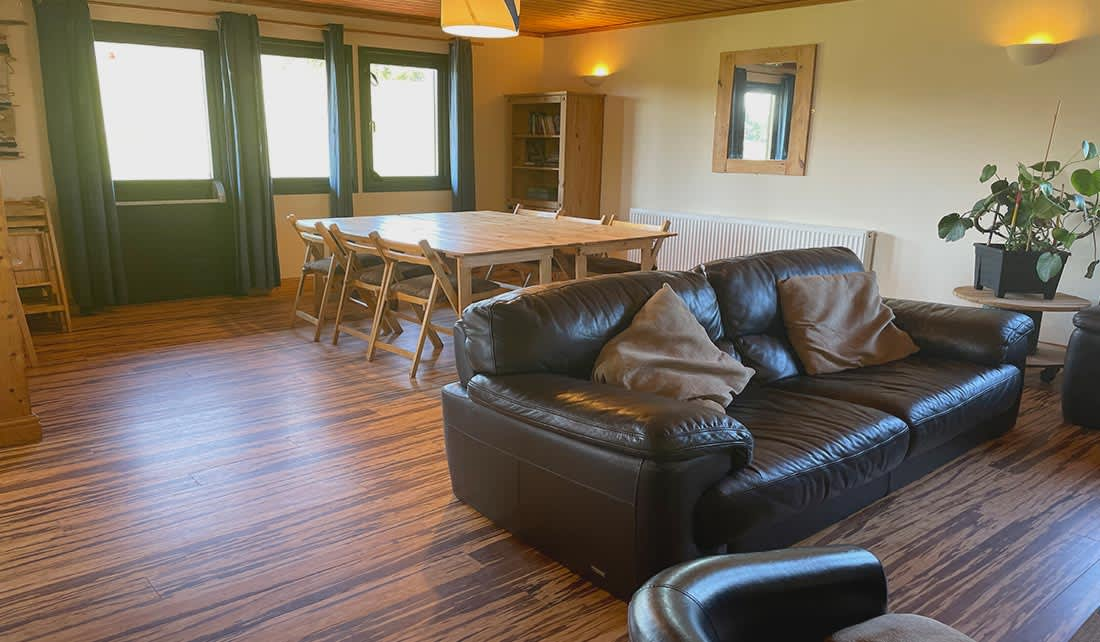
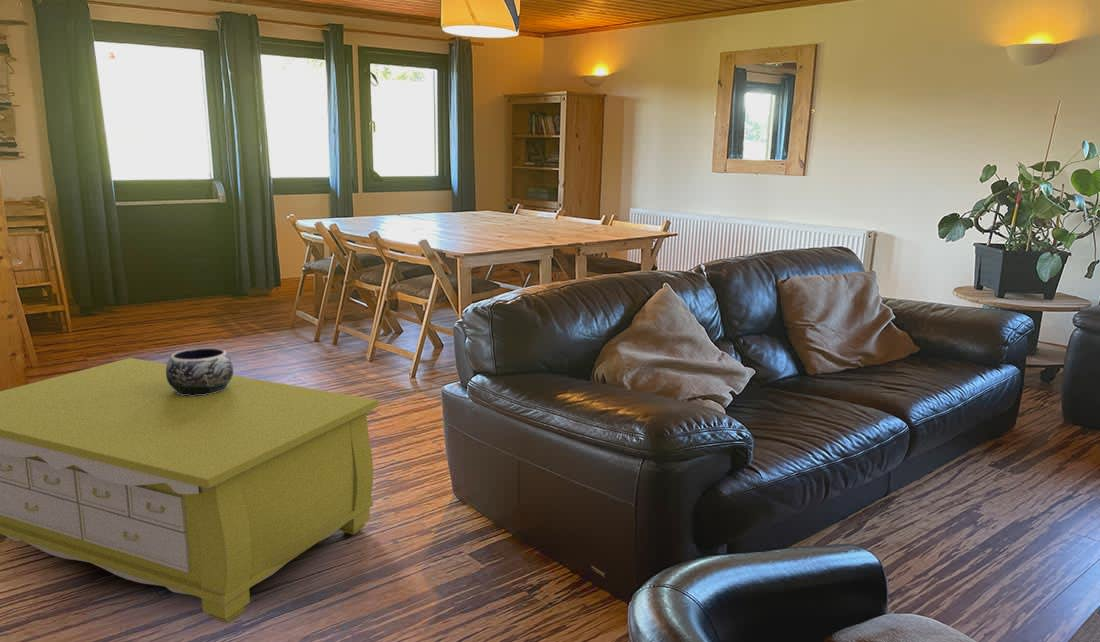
+ coffee table [0,357,379,624]
+ decorative bowl [166,347,234,396]
